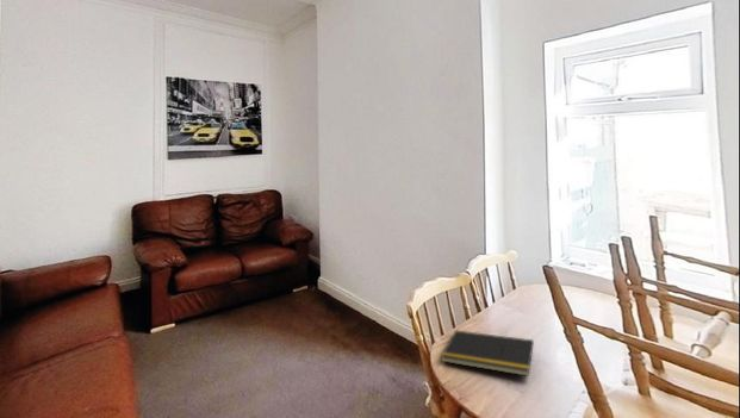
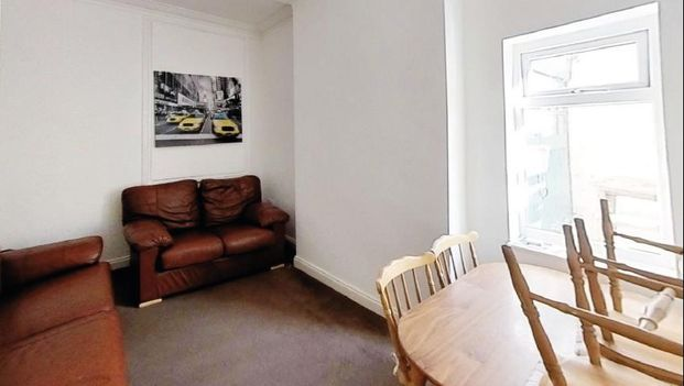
- notepad [440,329,535,378]
